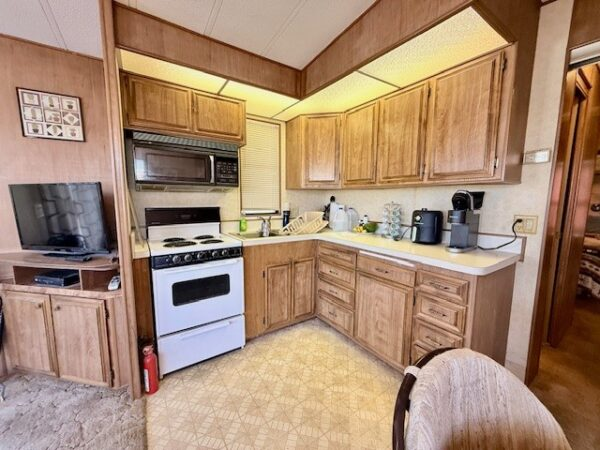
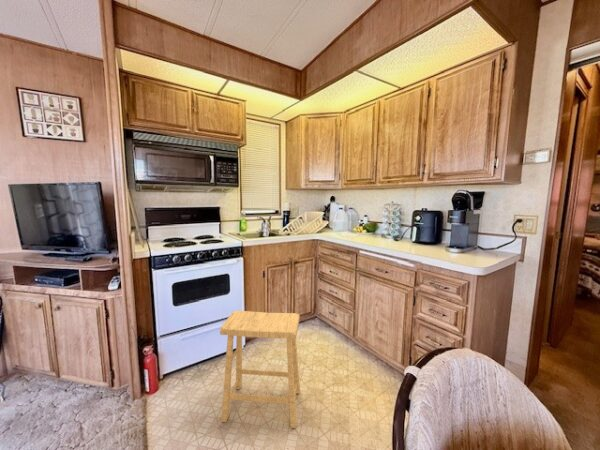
+ stool [219,310,301,429]
